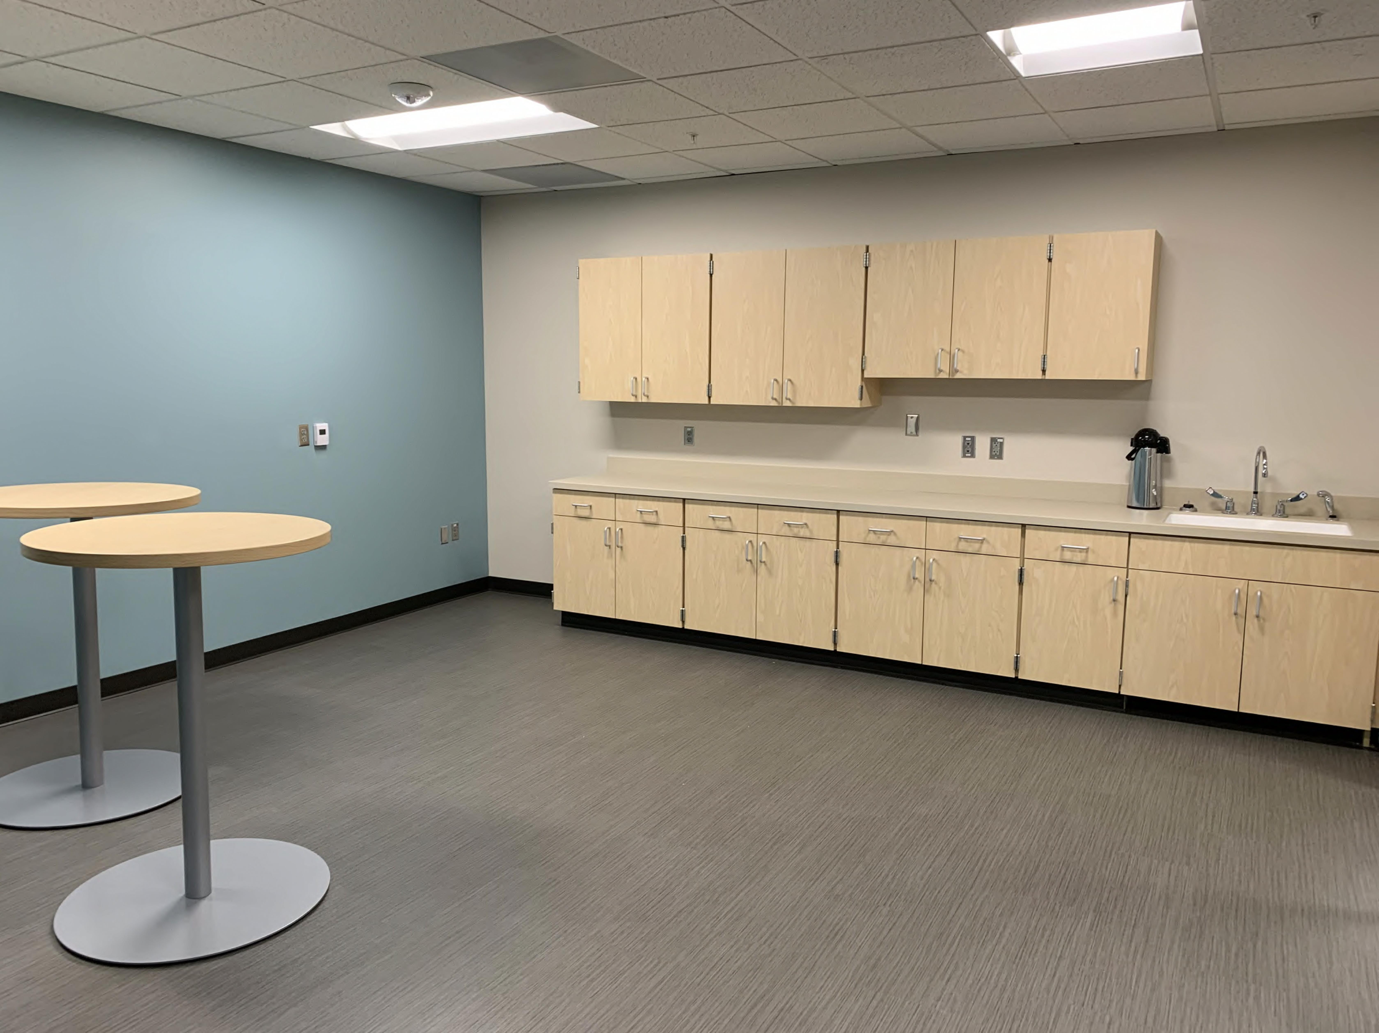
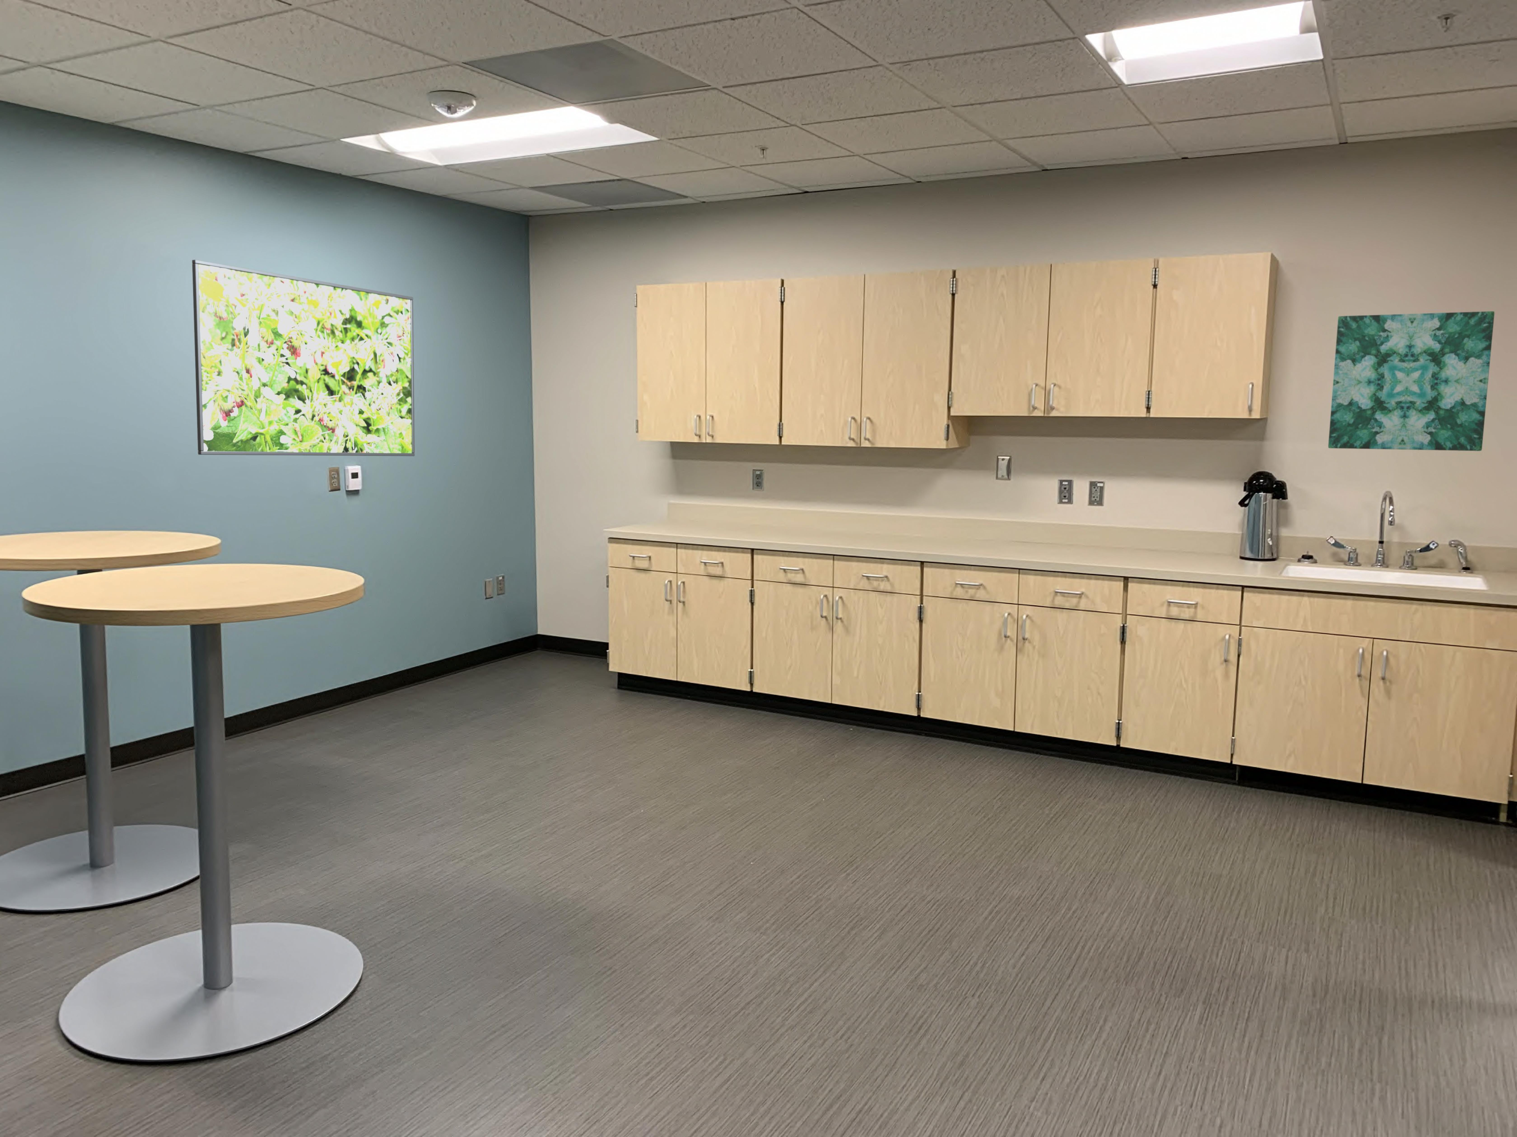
+ wall art [1328,311,1494,451]
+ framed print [192,259,416,456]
